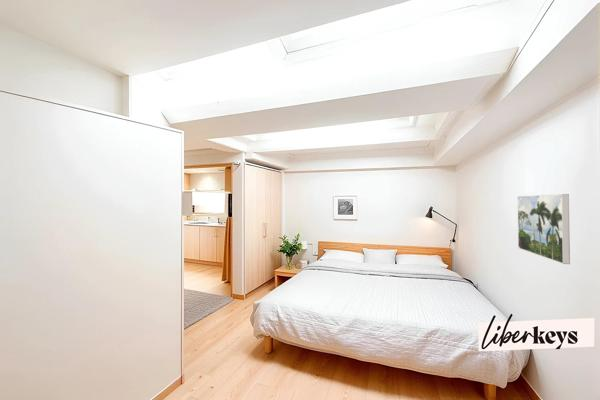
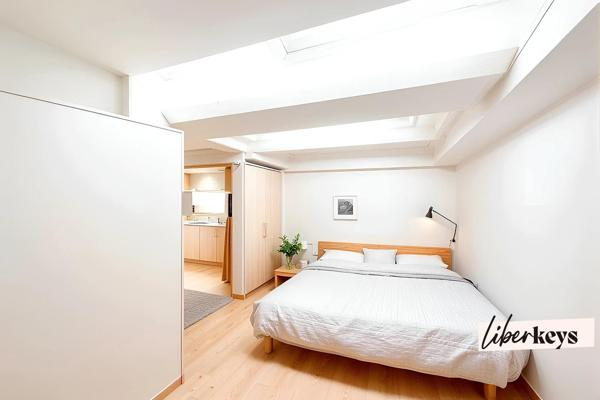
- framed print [517,193,571,265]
